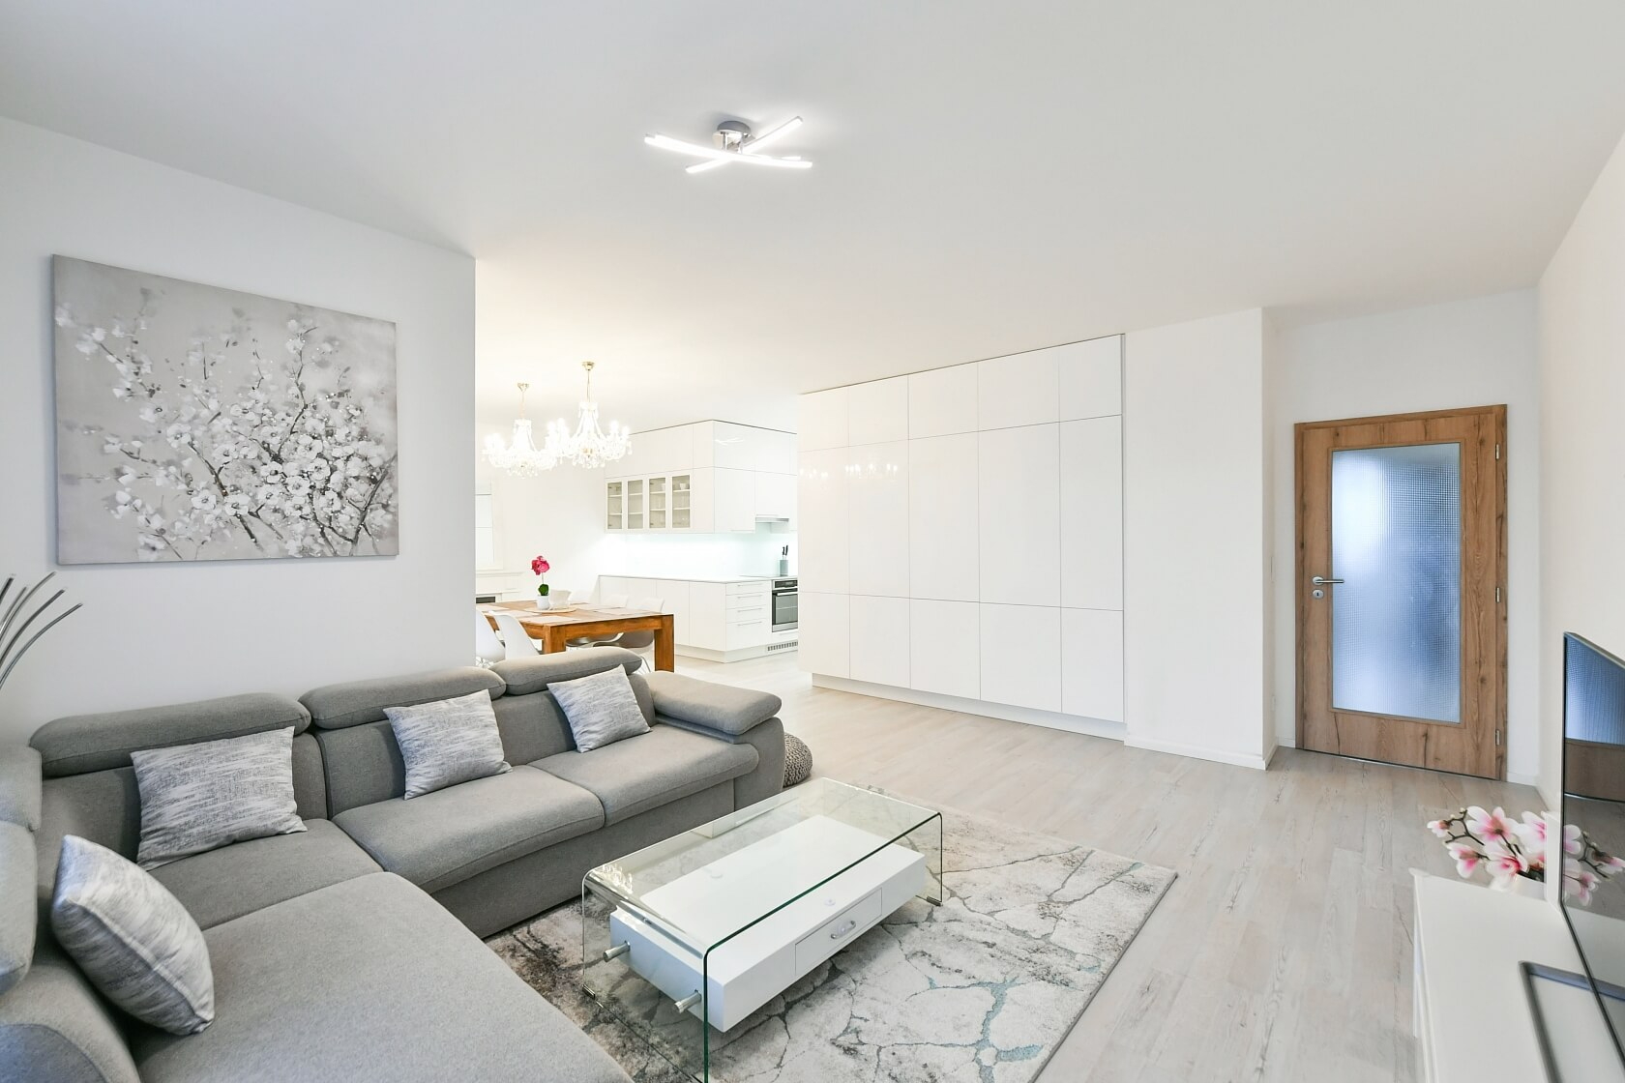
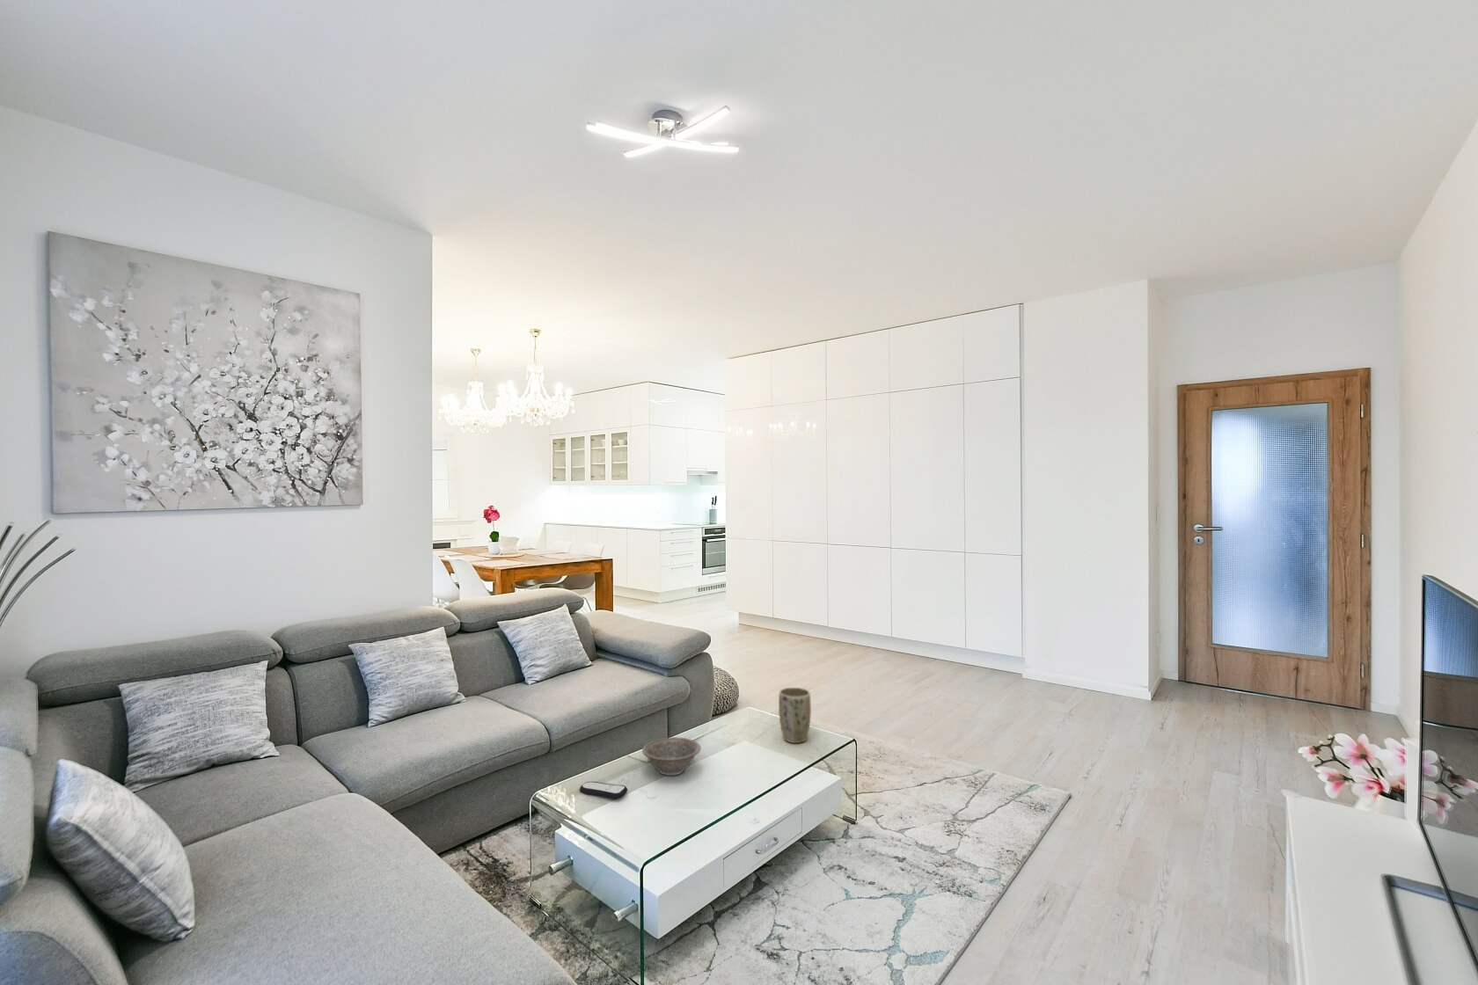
+ decorative bowl [641,737,702,776]
+ remote control [578,781,628,800]
+ plant pot [777,687,812,744]
